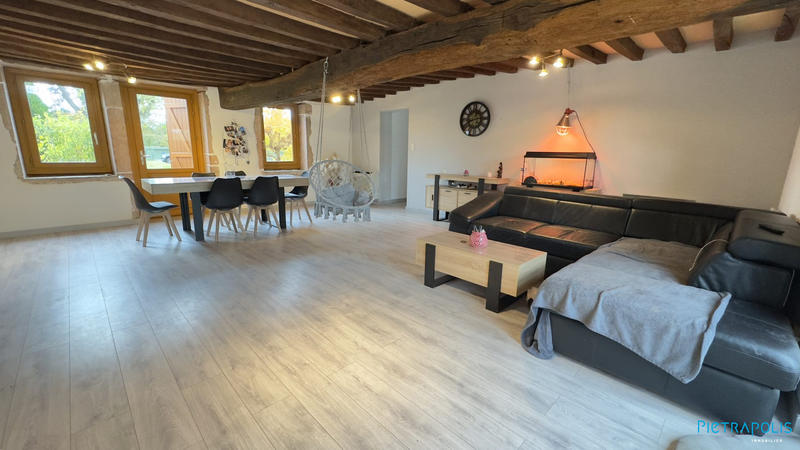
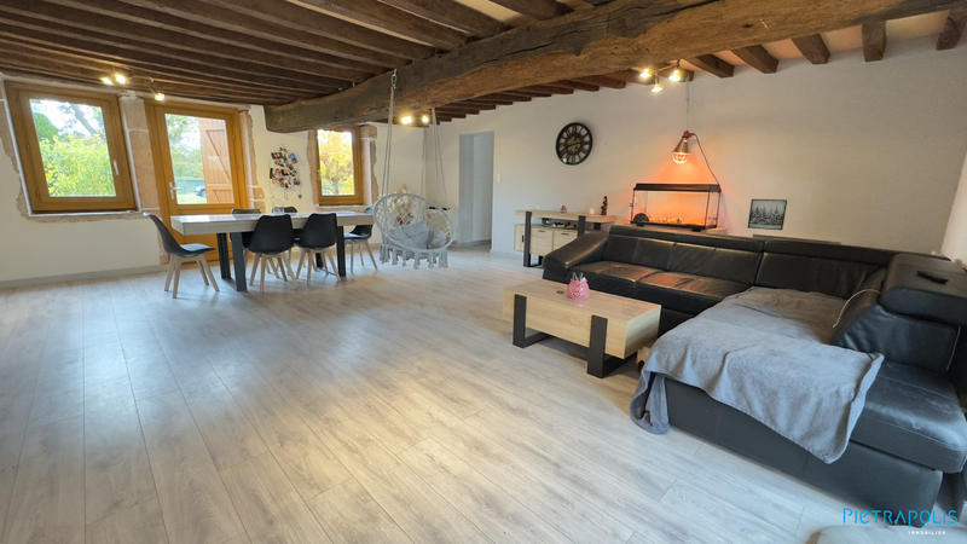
+ wall art [746,198,788,231]
